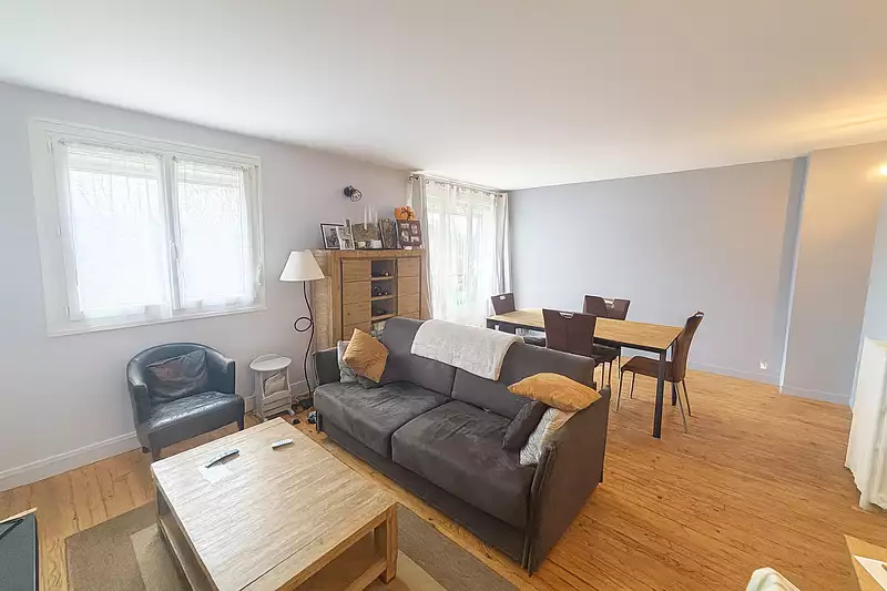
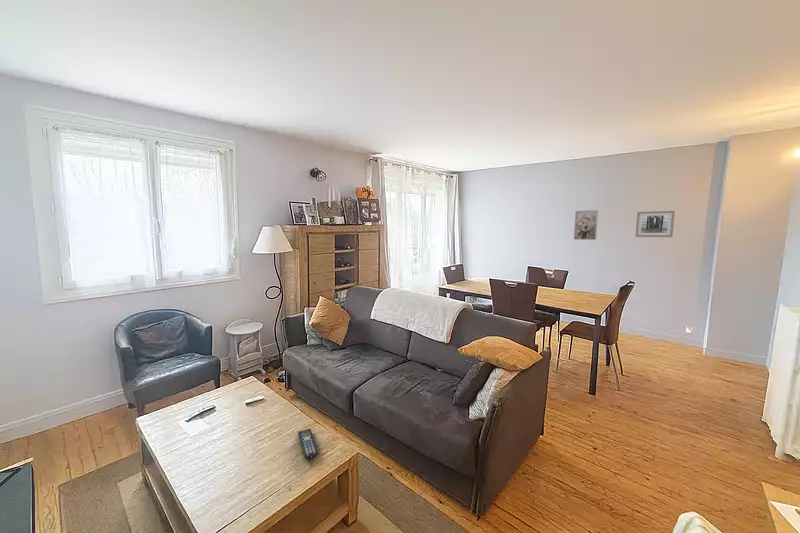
+ remote control [297,428,319,460]
+ wall art [573,209,599,241]
+ wall art [634,210,676,238]
